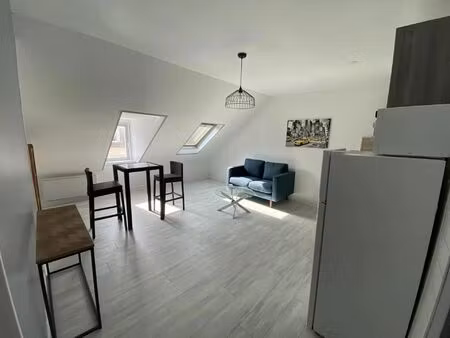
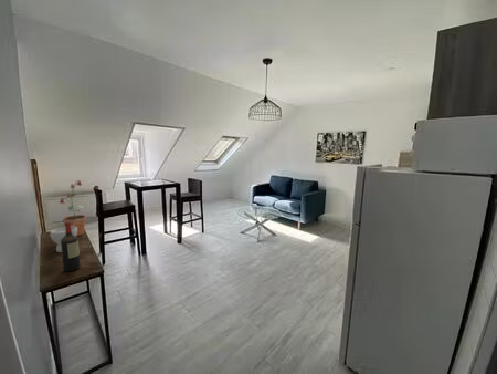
+ bowl [49,226,77,253]
+ wine bottle [61,221,82,273]
+ potted plant [59,179,87,237]
